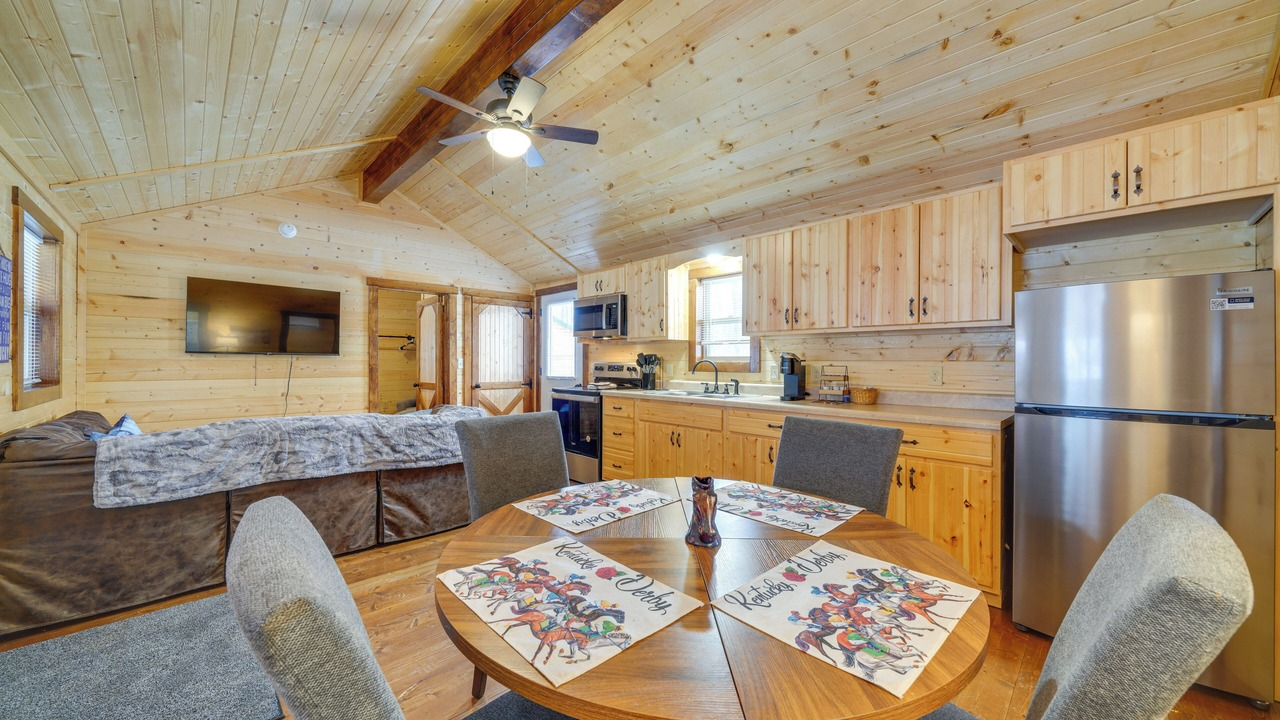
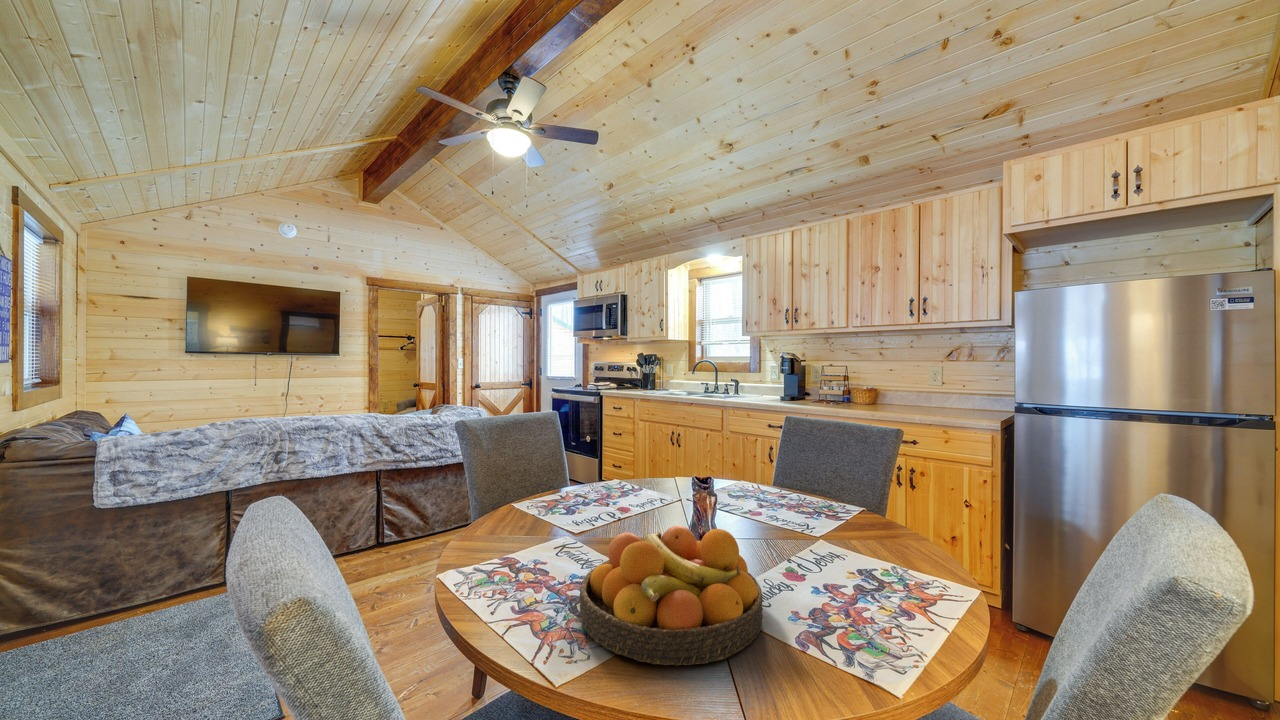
+ fruit bowl [578,525,764,666]
